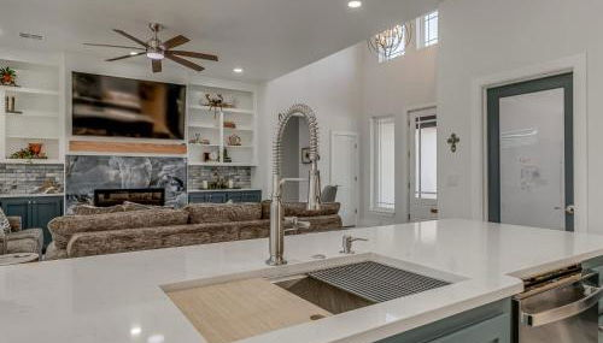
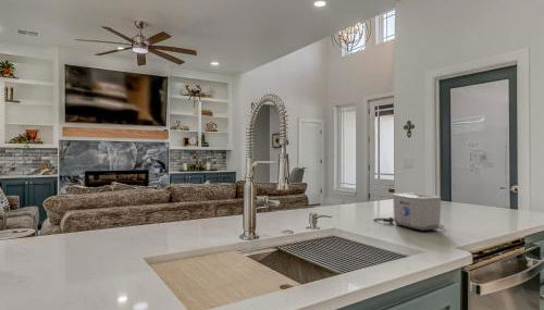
+ toaster [373,193,445,232]
